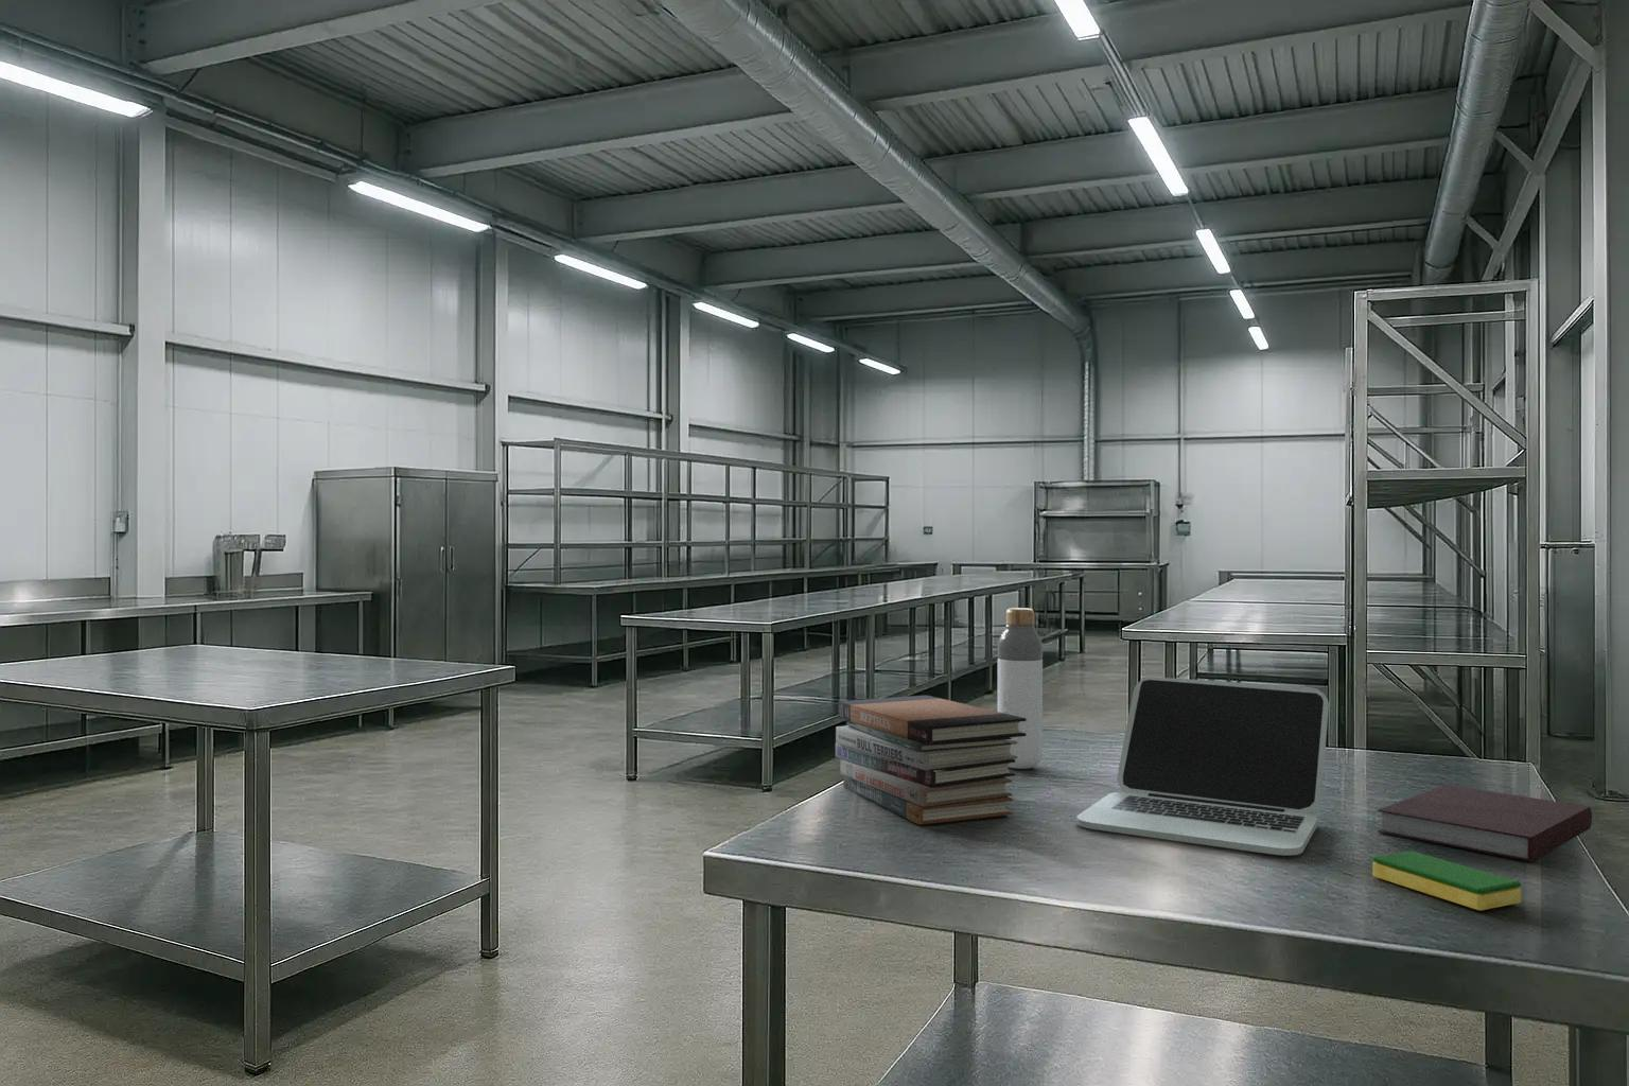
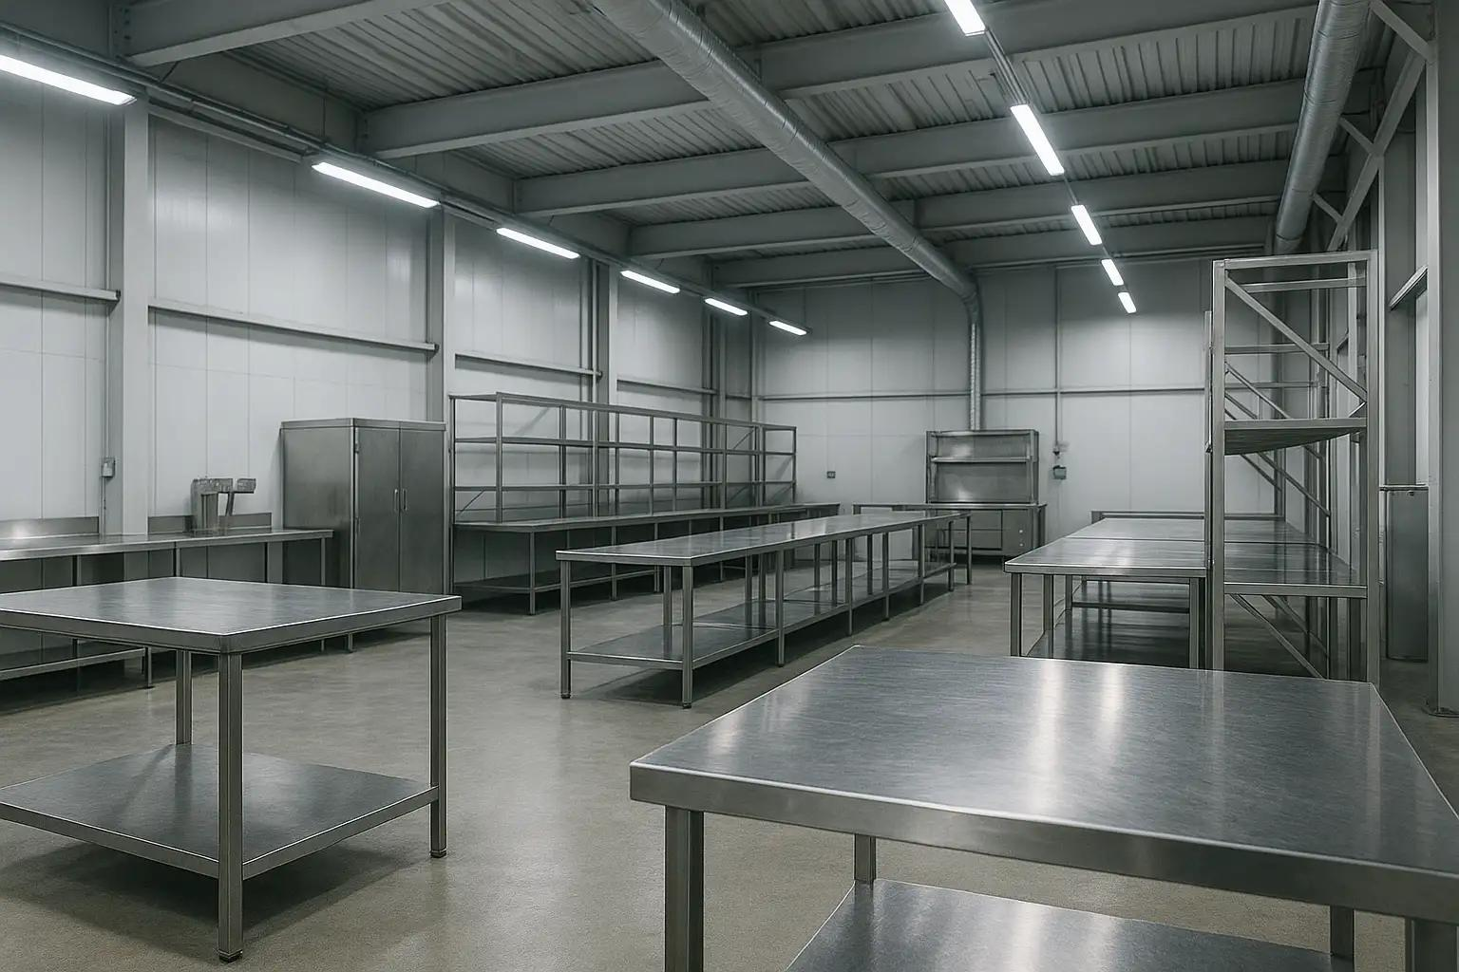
- dish sponge [1372,851,1522,913]
- bottle [998,606,1044,770]
- notebook [1377,784,1593,862]
- laptop [1075,675,1330,856]
- book stack [835,695,1027,827]
